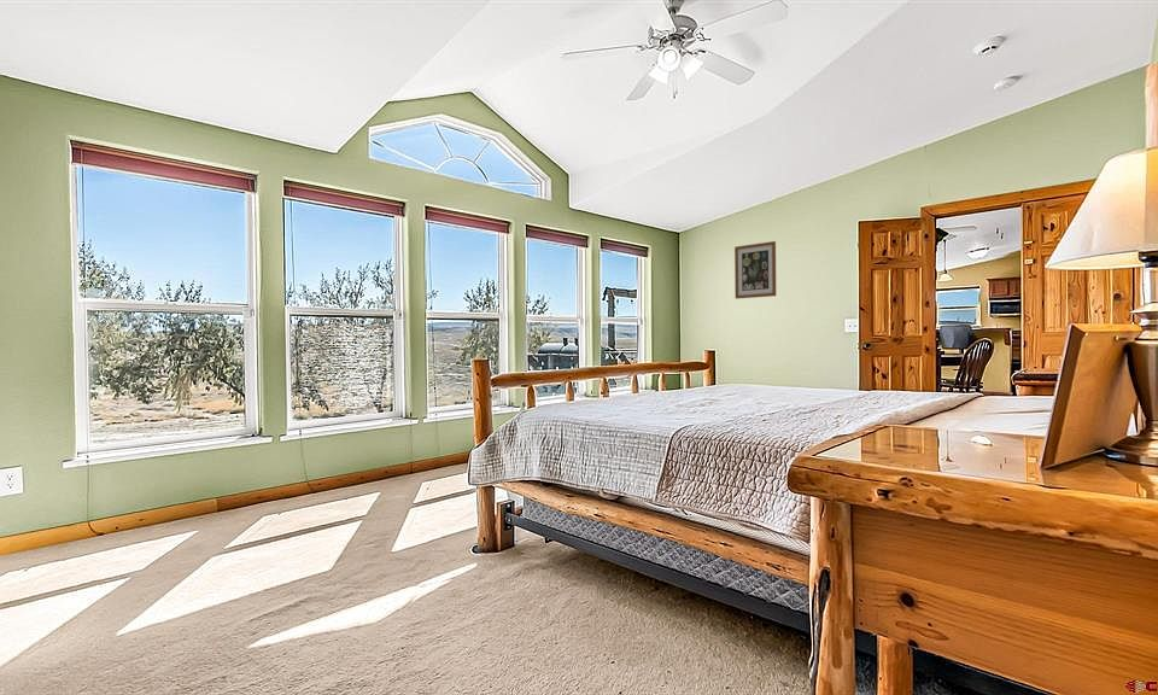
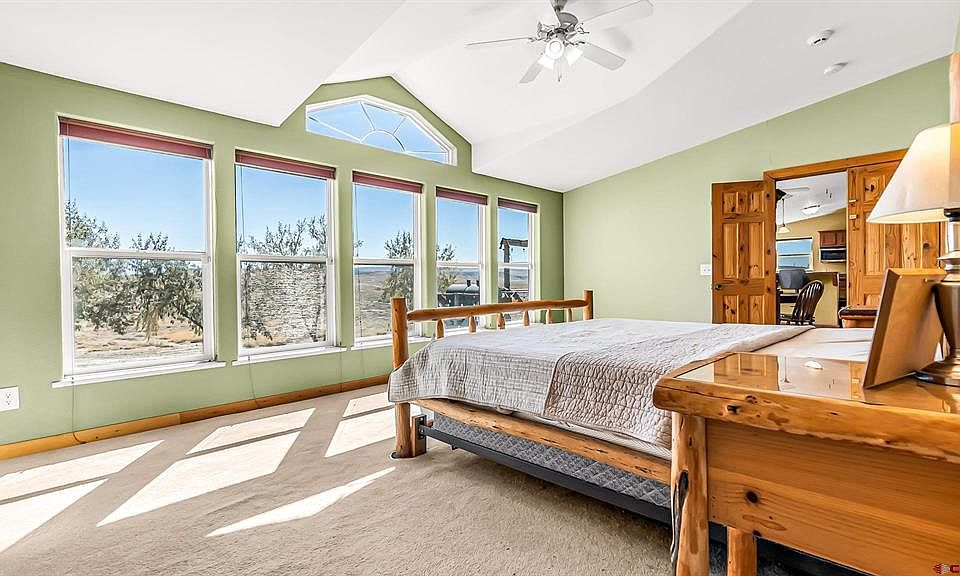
- wall art [733,240,777,300]
